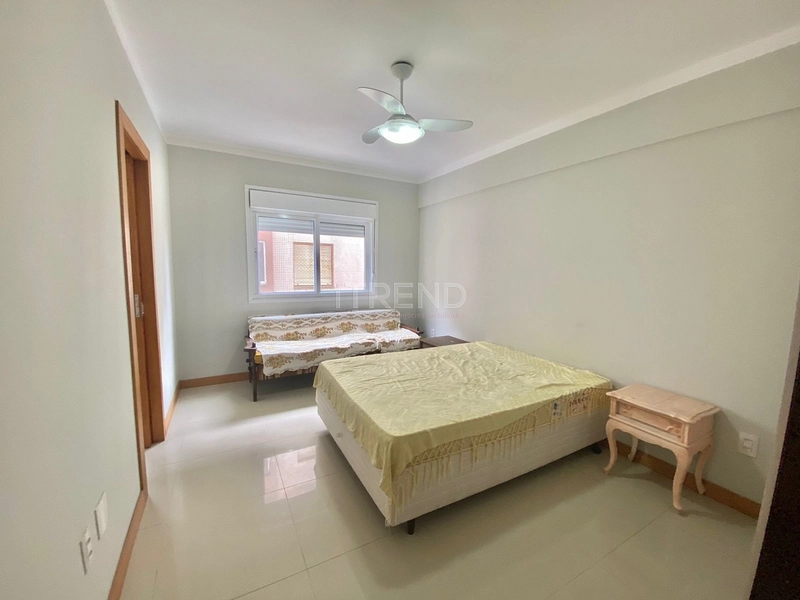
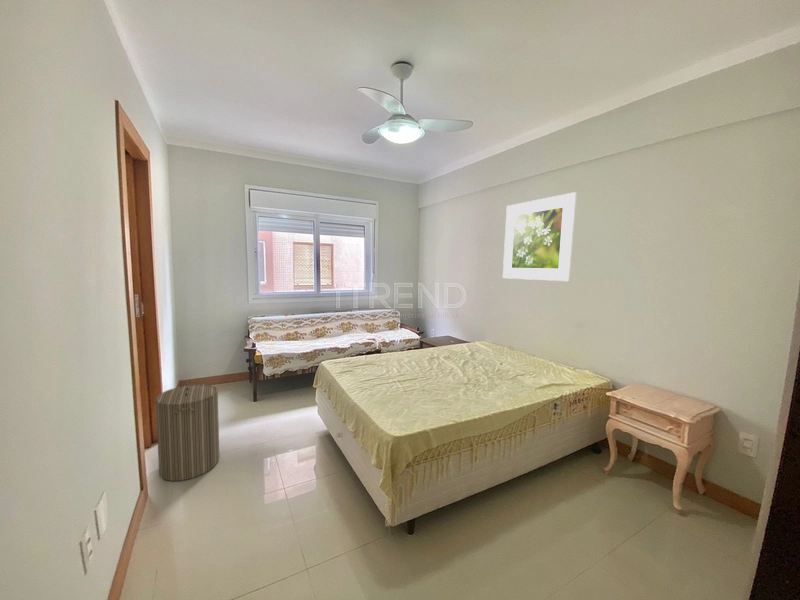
+ laundry hamper [154,380,220,482]
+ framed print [502,191,578,282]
